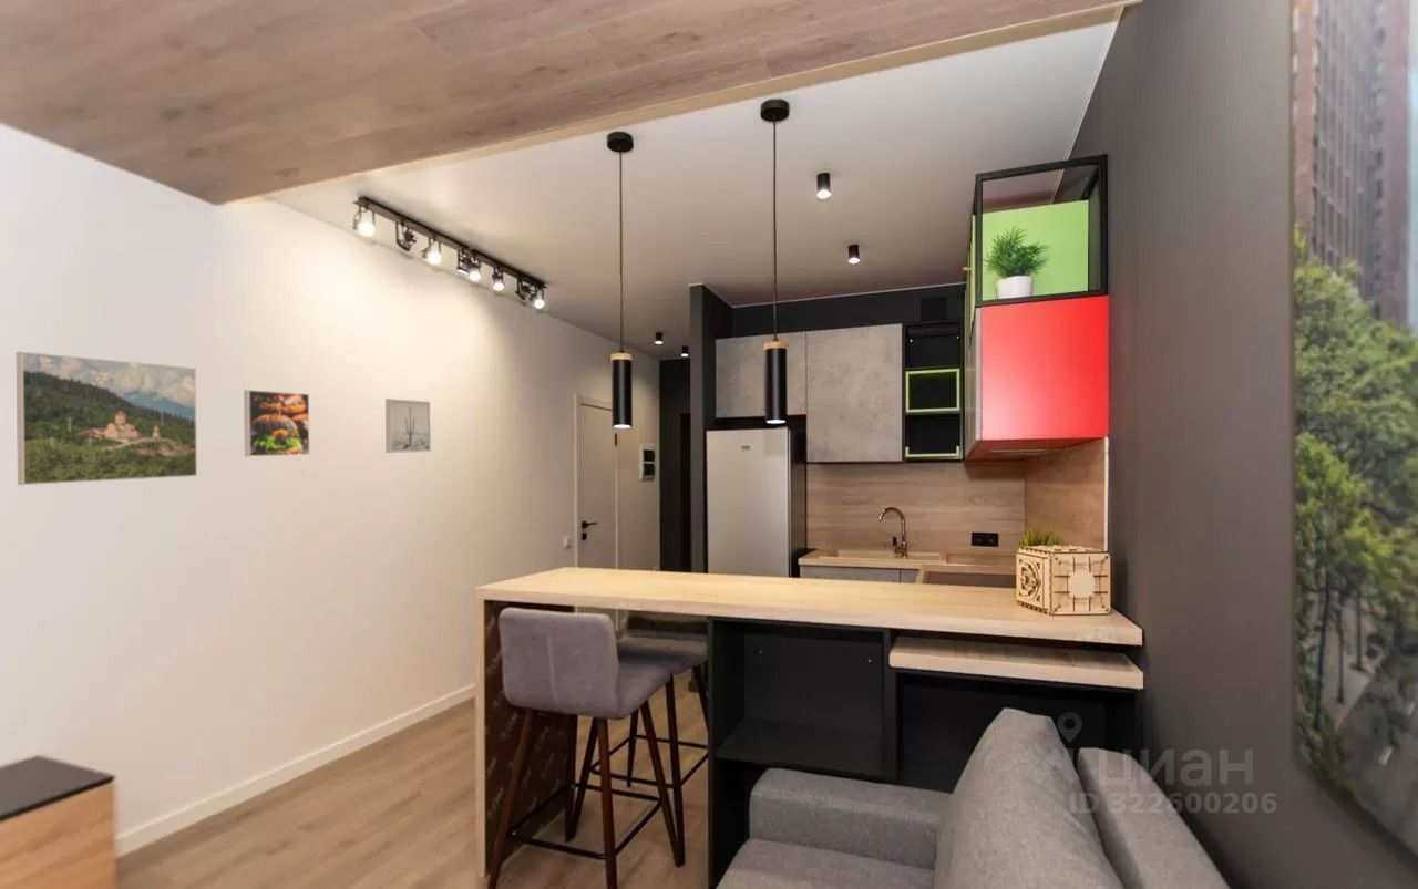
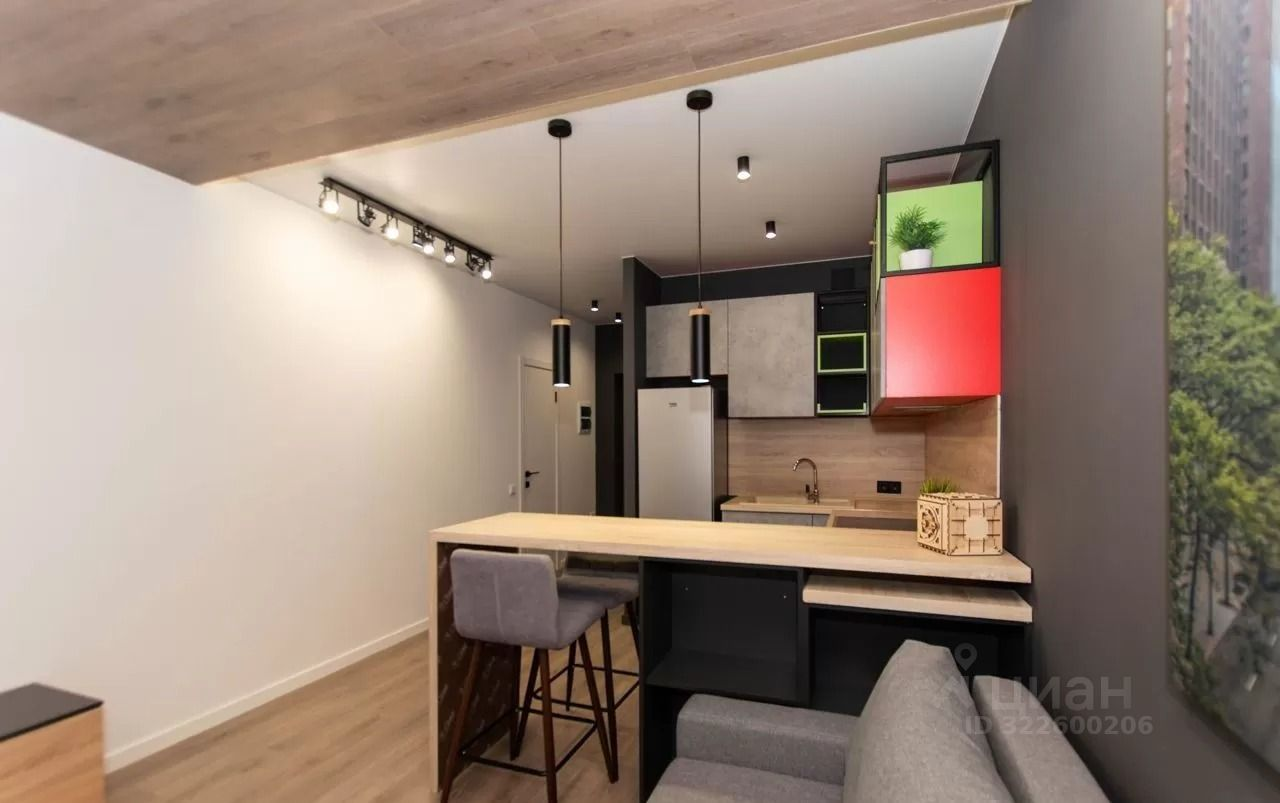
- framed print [16,351,198,486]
- wall art [384,397,432,454]
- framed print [243,389,311,457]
